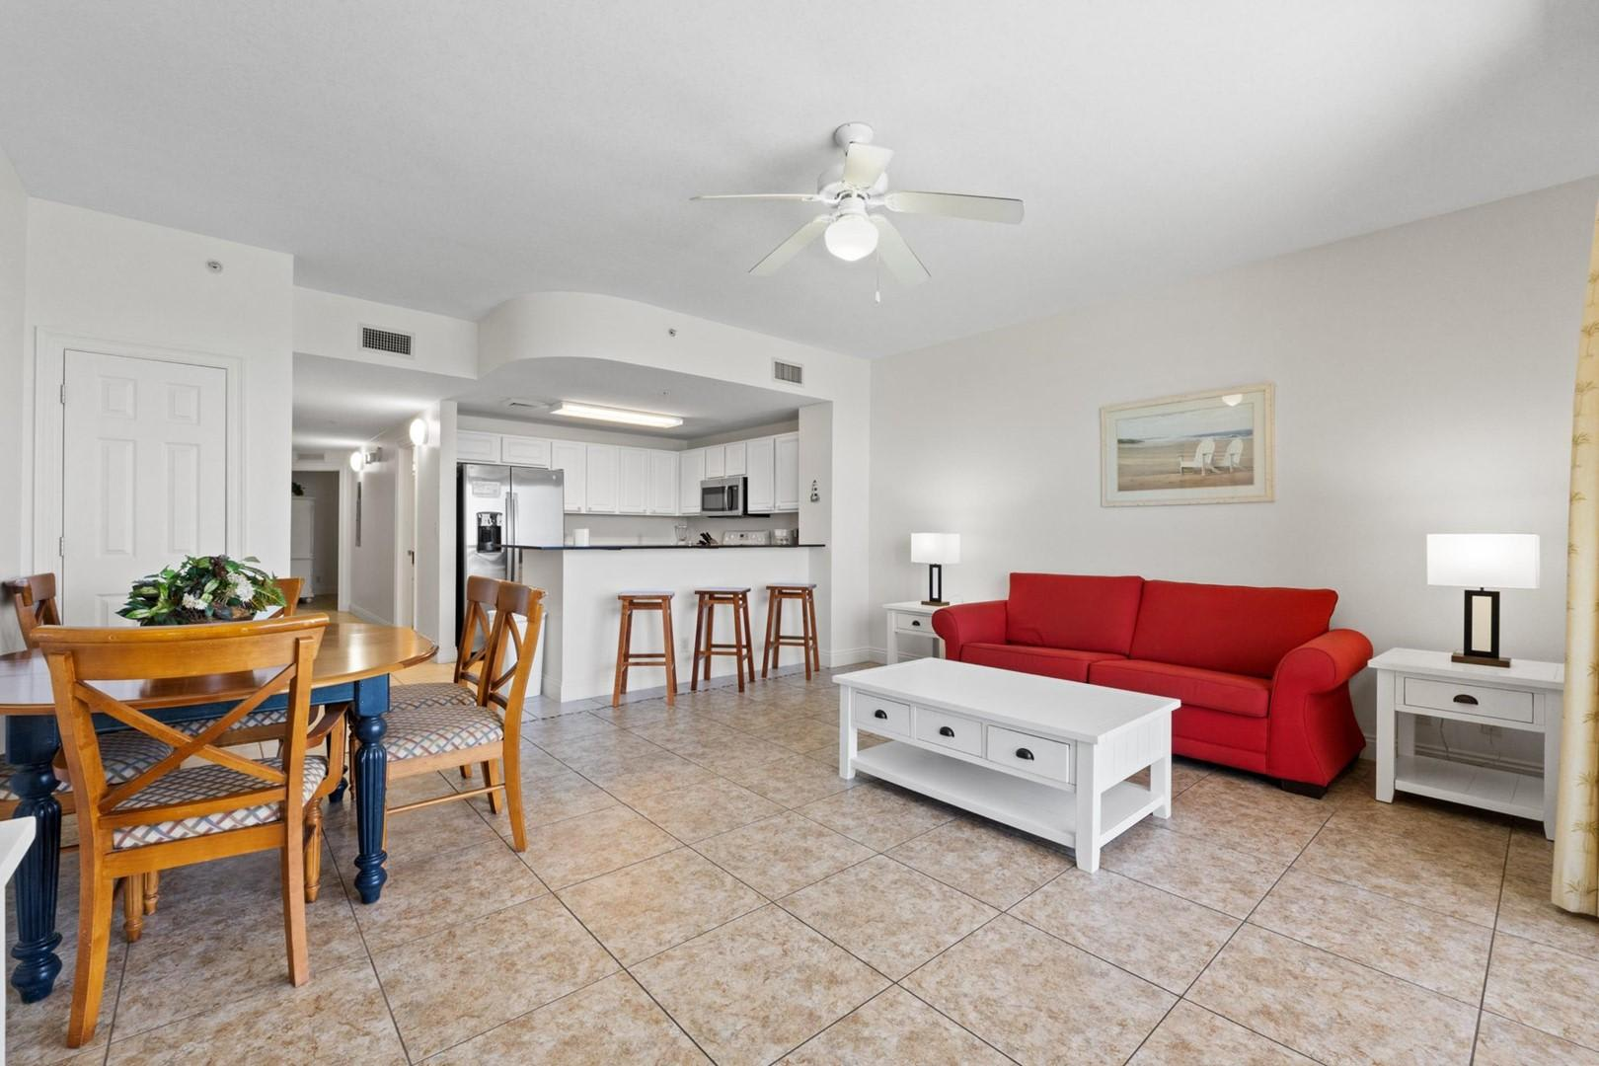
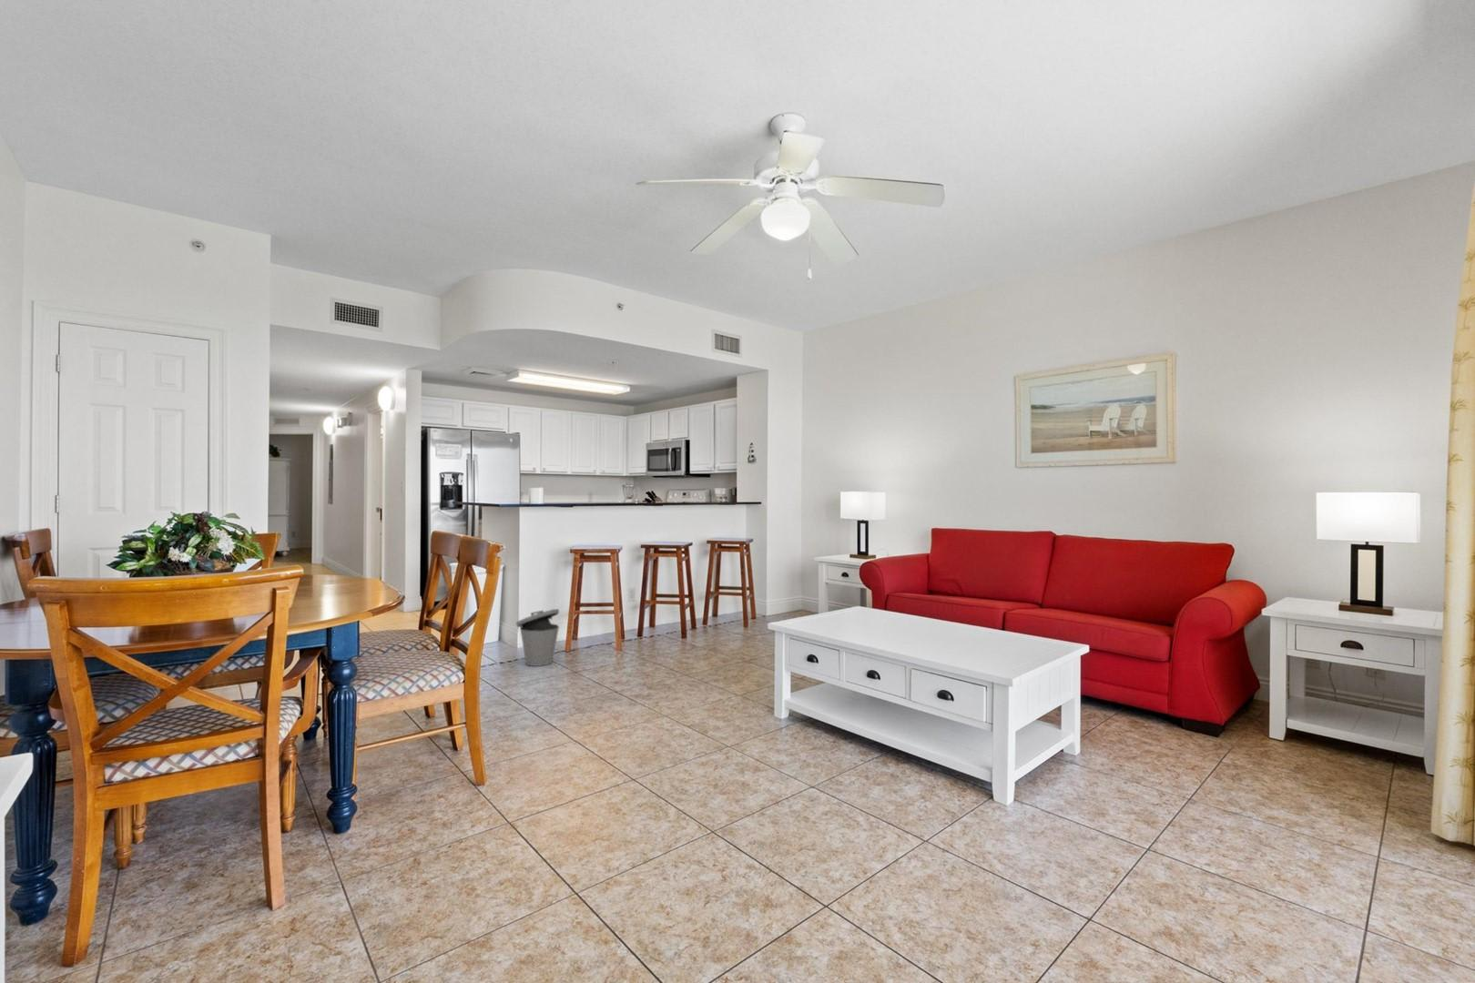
+ trash can [516,608,560,667]
